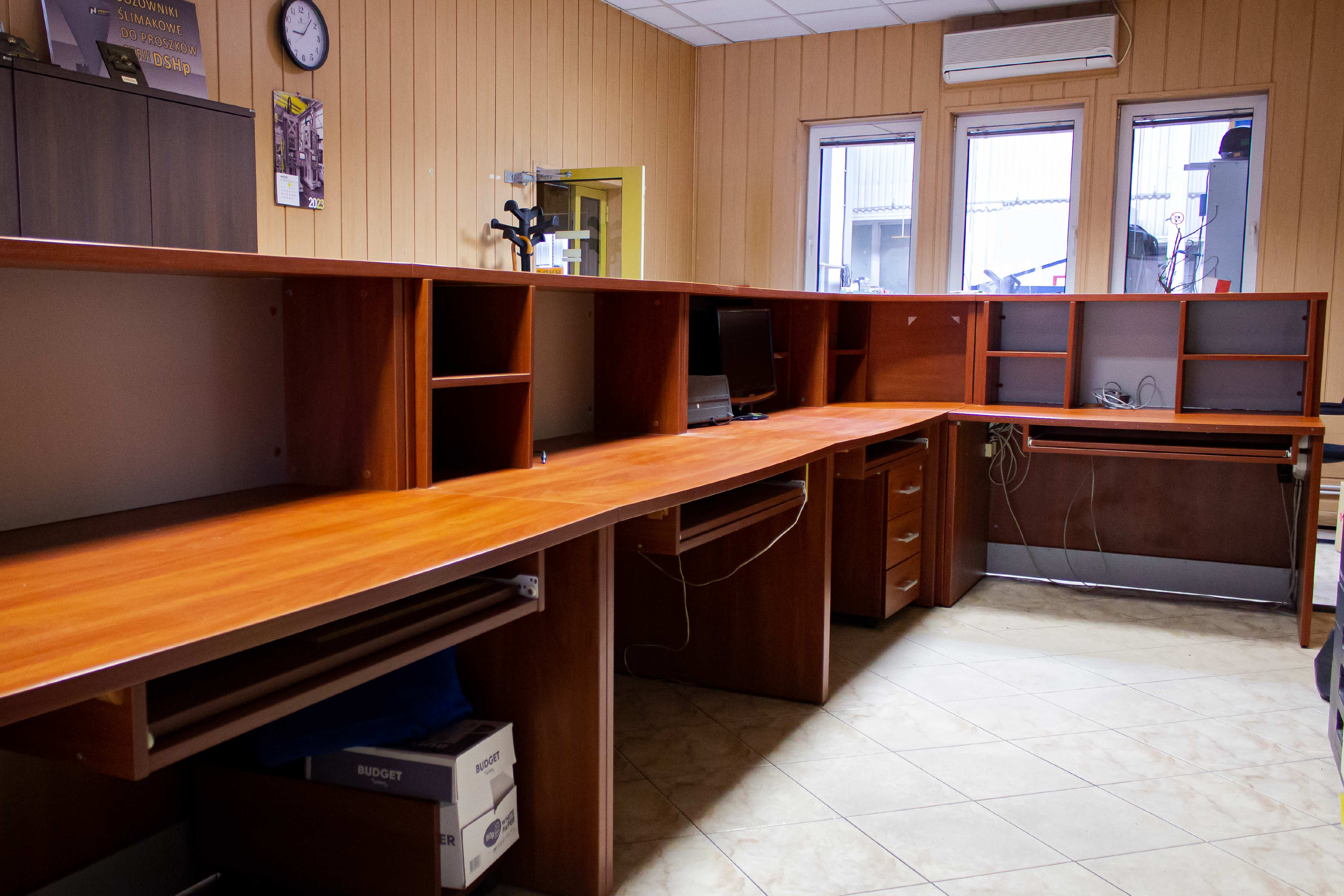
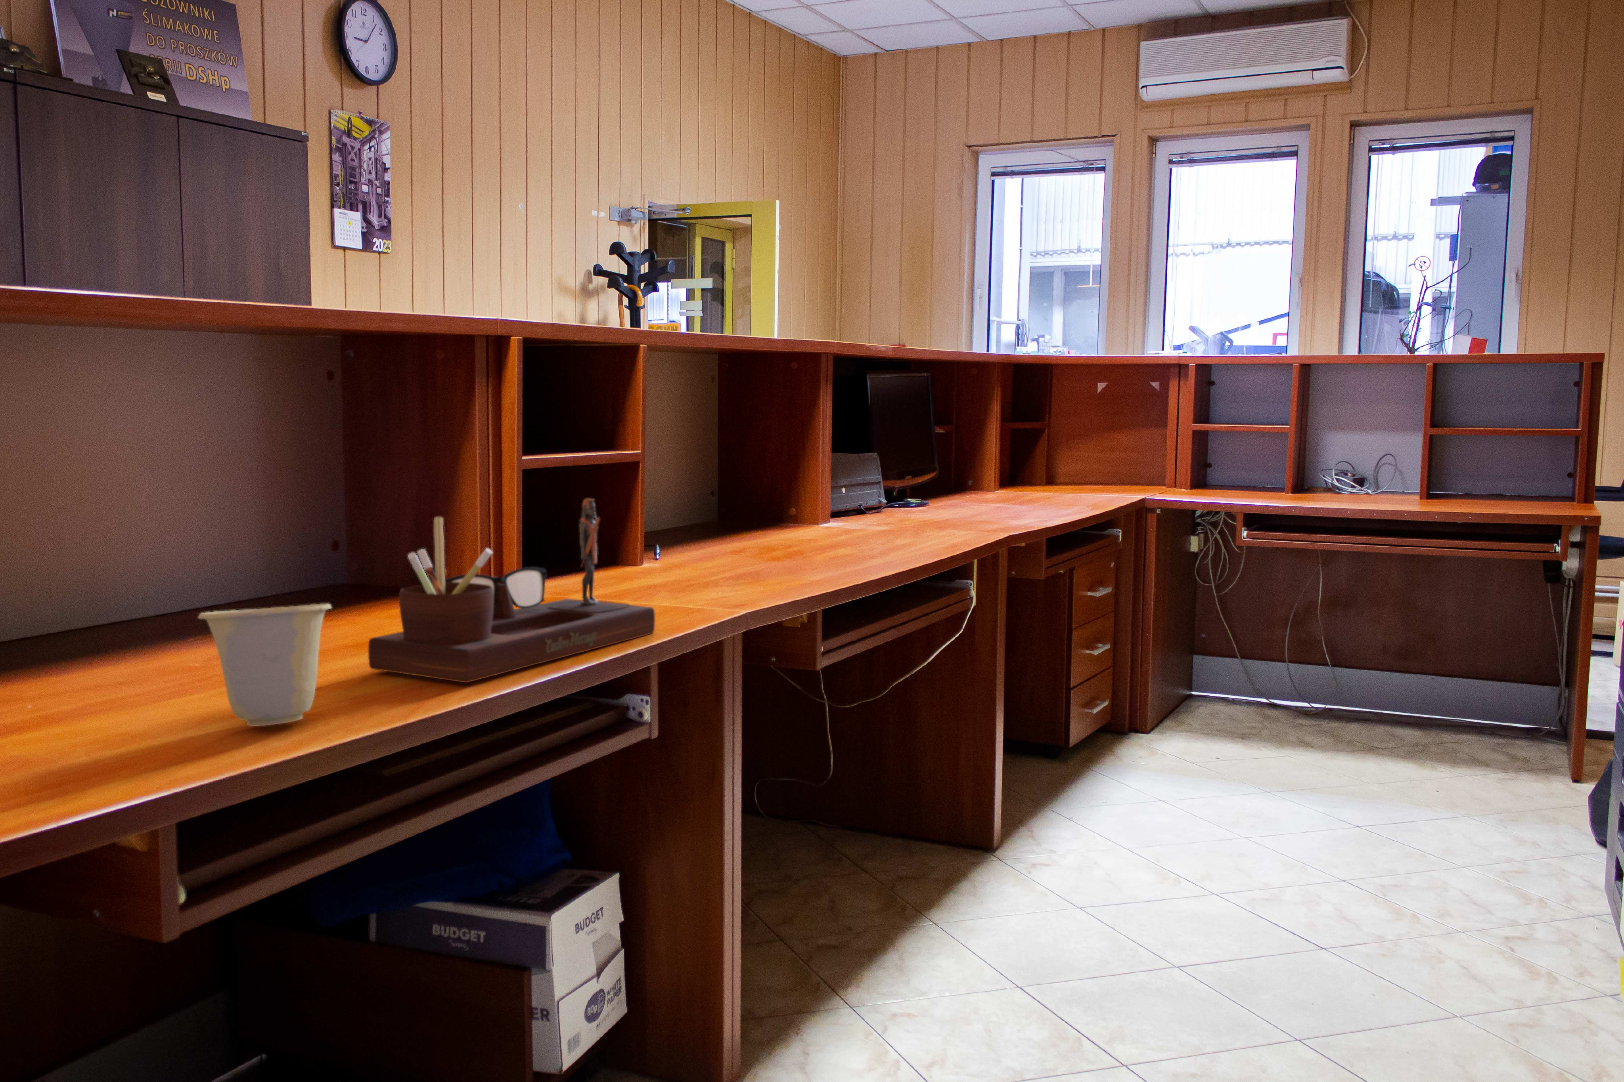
+ desk organizer [369,499,655,683]
+ cup [198,603,332,727]
